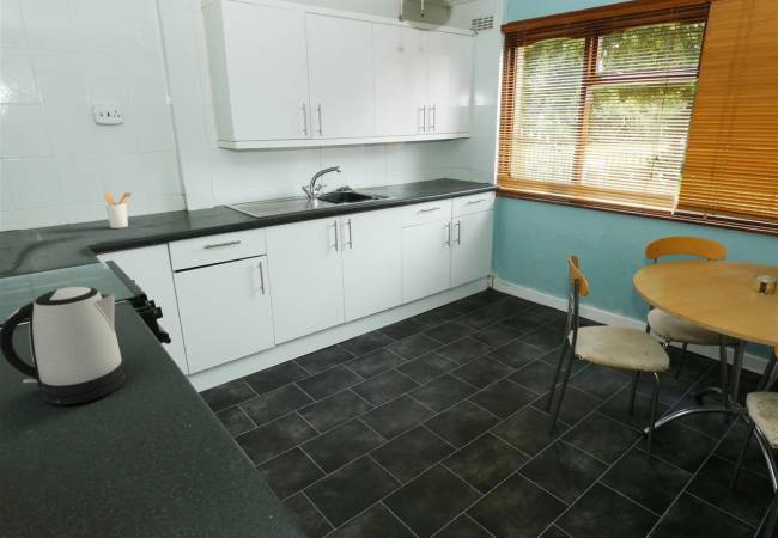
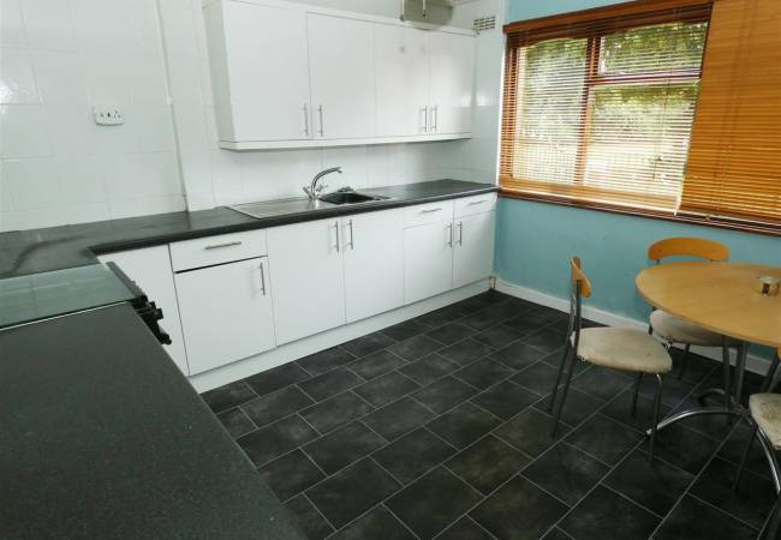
- utensil holder [103,191,133,230]
- kettle [0,286,127,406]
